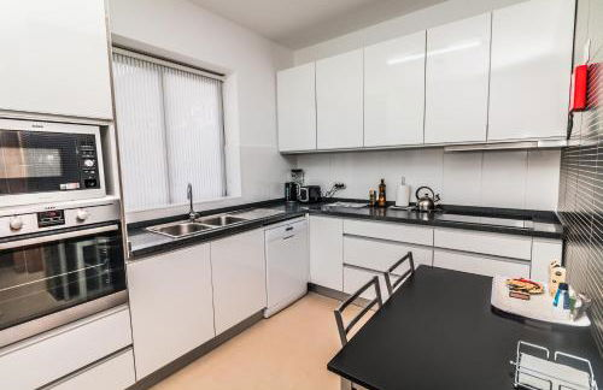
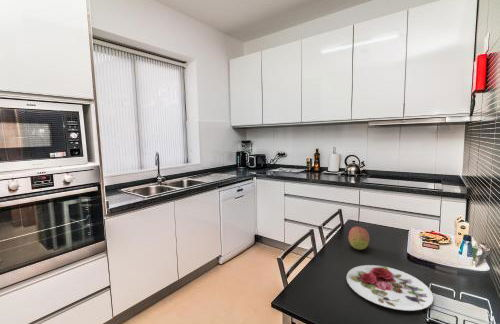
+ plate [345,264,434,312]
+ fruit [347,226,370,251]
